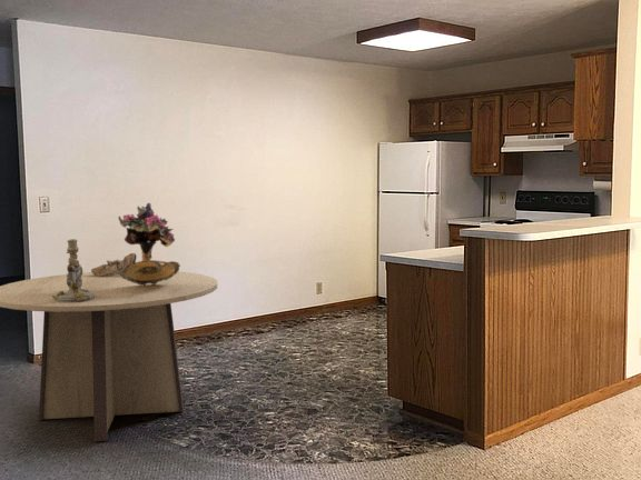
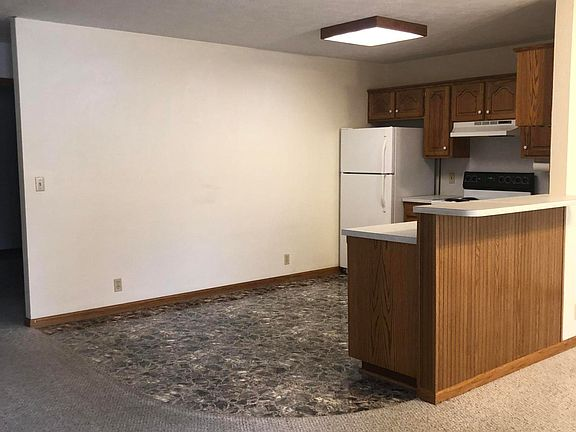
- bouquet [117,202,181,286]
- candlestick [52,238,95,302]
- dining table [0,270,218,442]
- animal skull [90,252,138,277]
